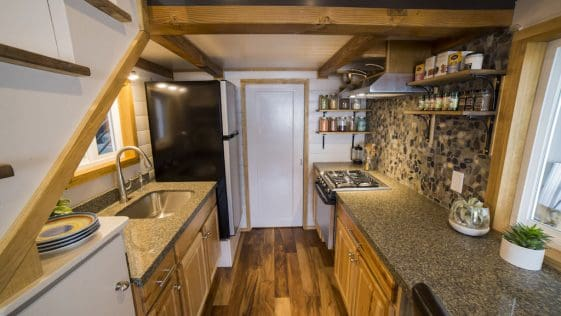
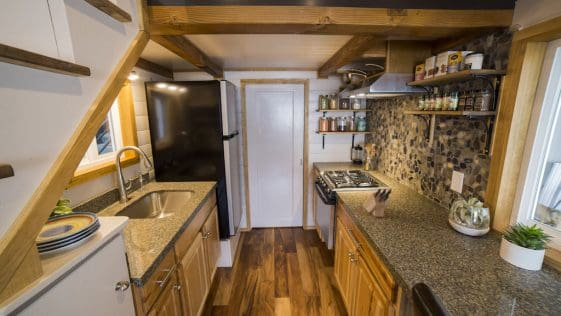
+ knife block [362,188,392,218]
